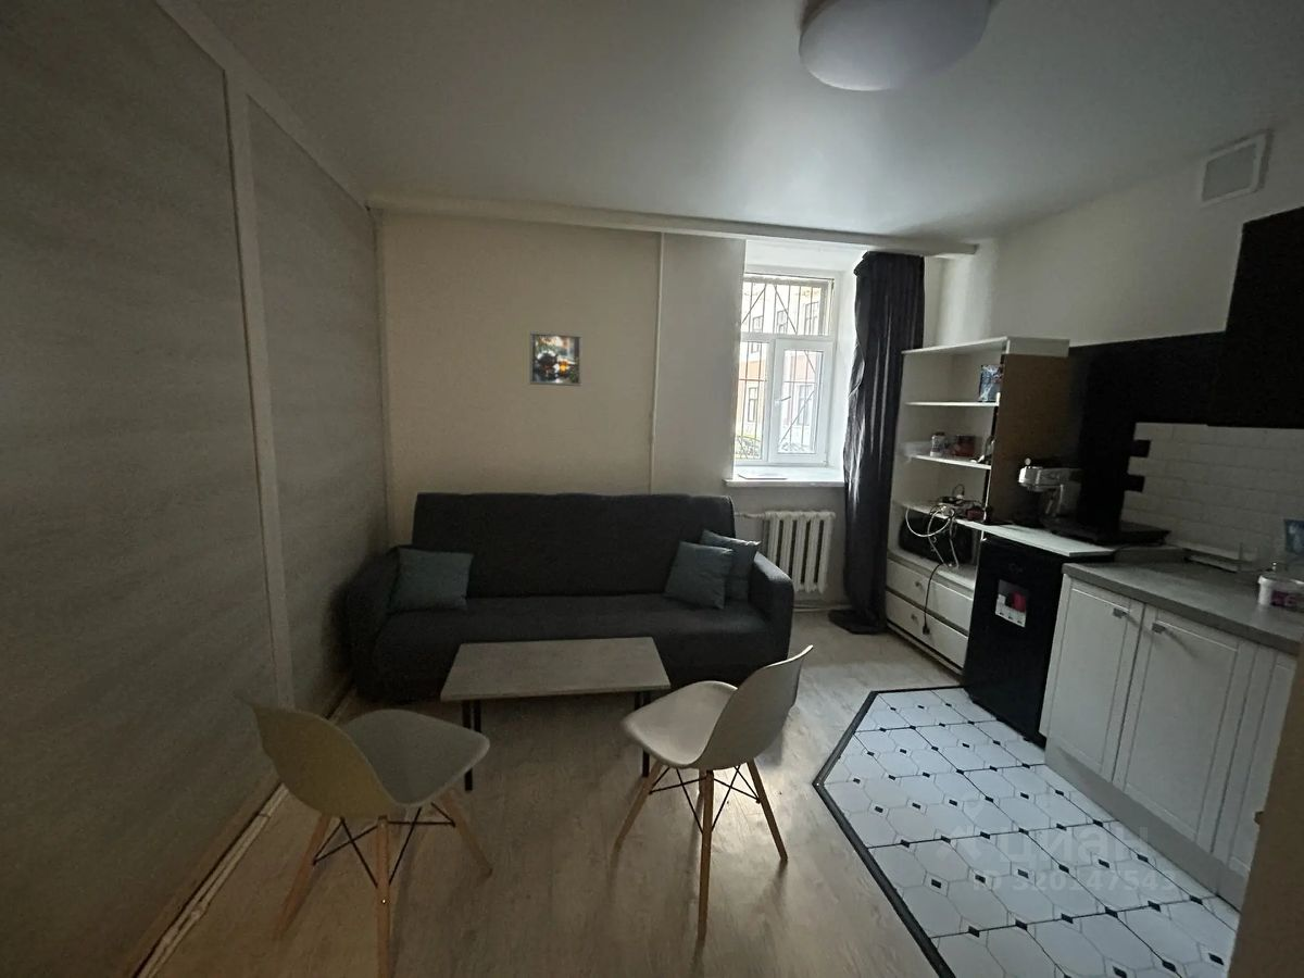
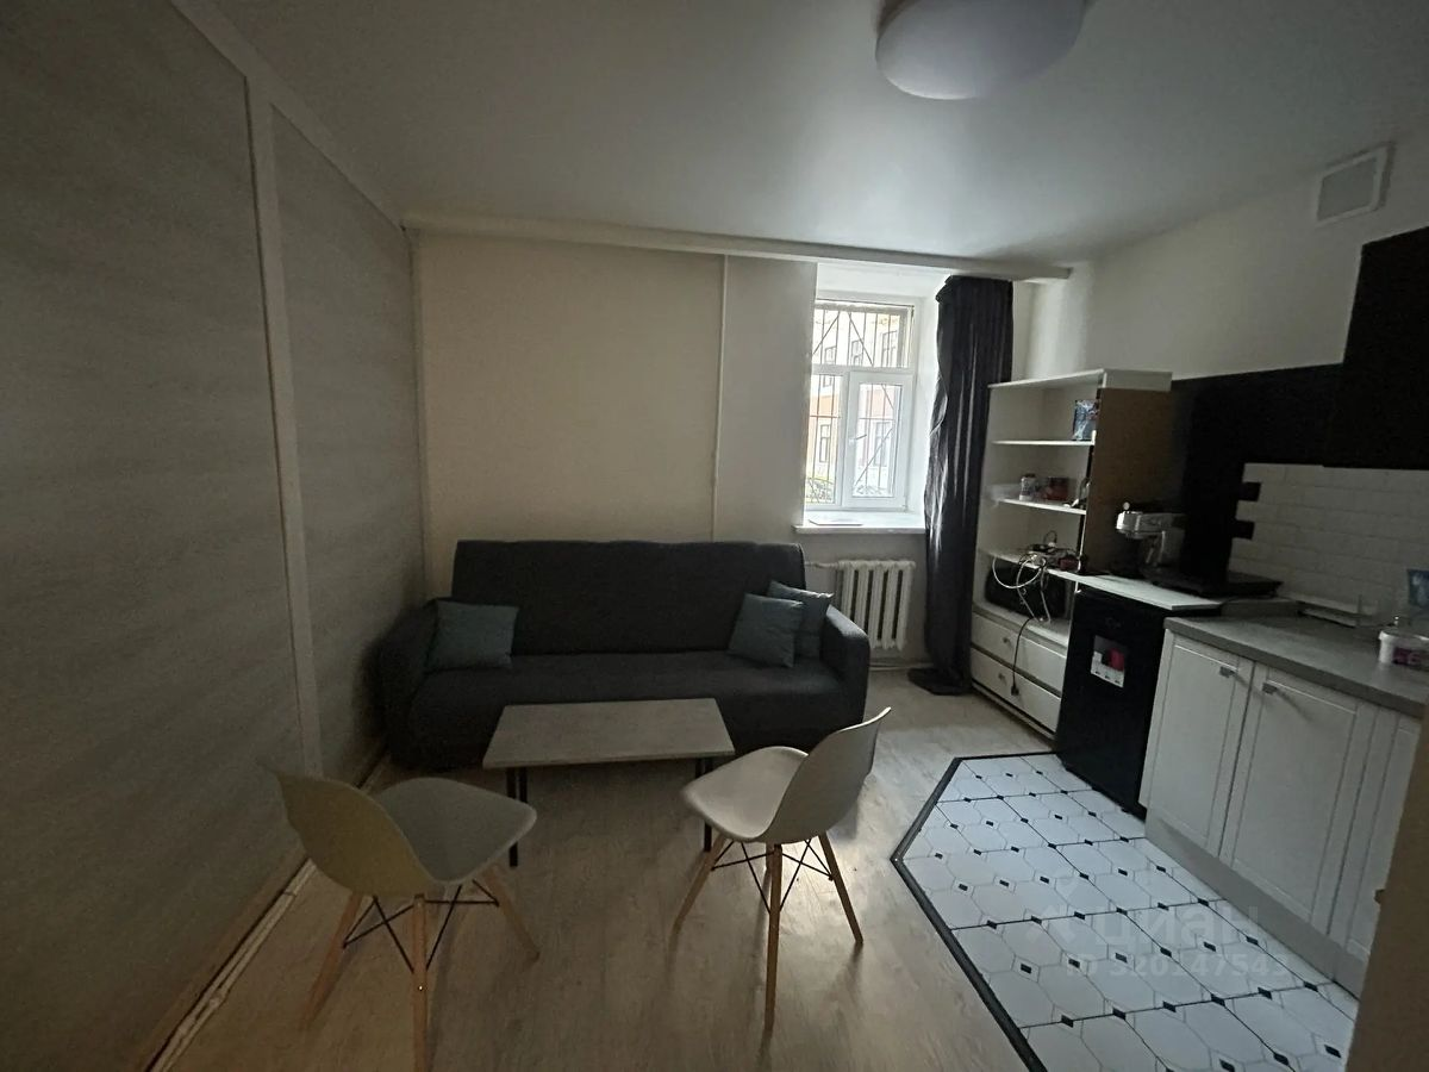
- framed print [529,330,582,387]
